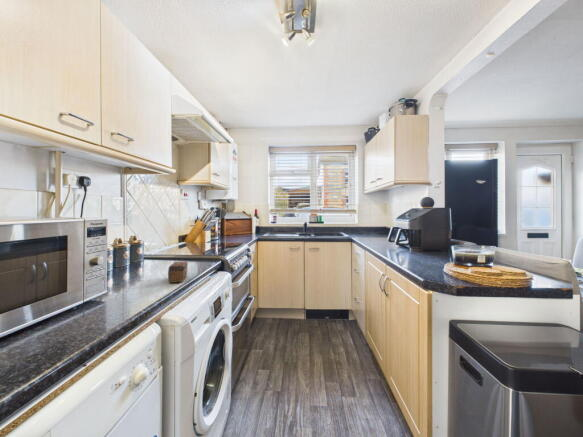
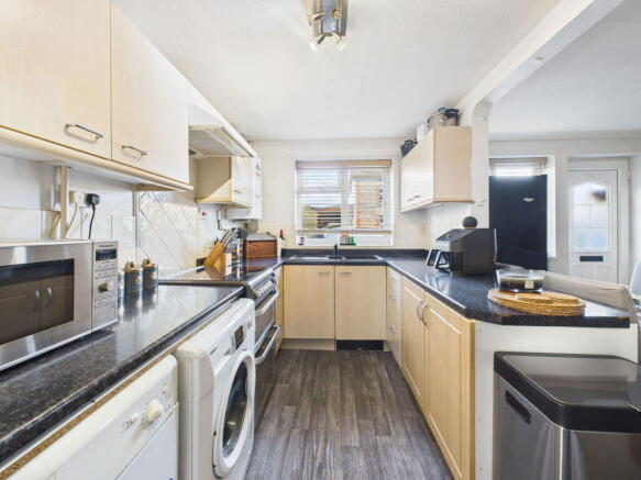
- tea box [167,260,189,284]
